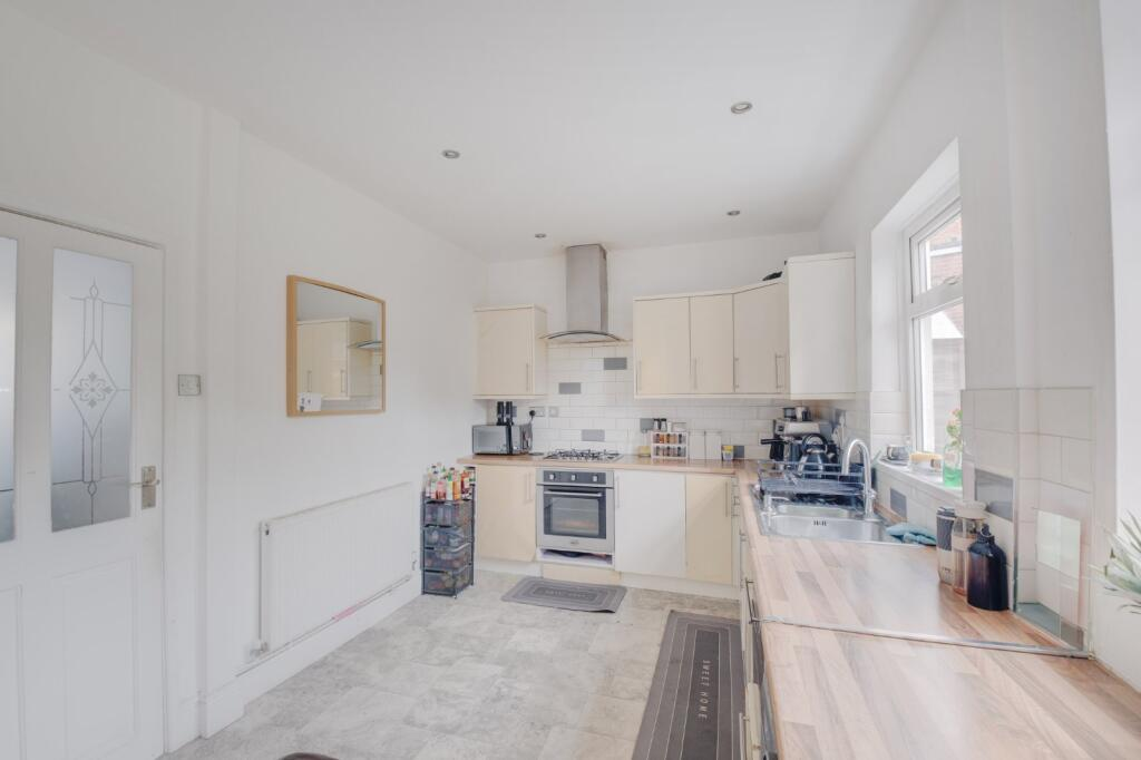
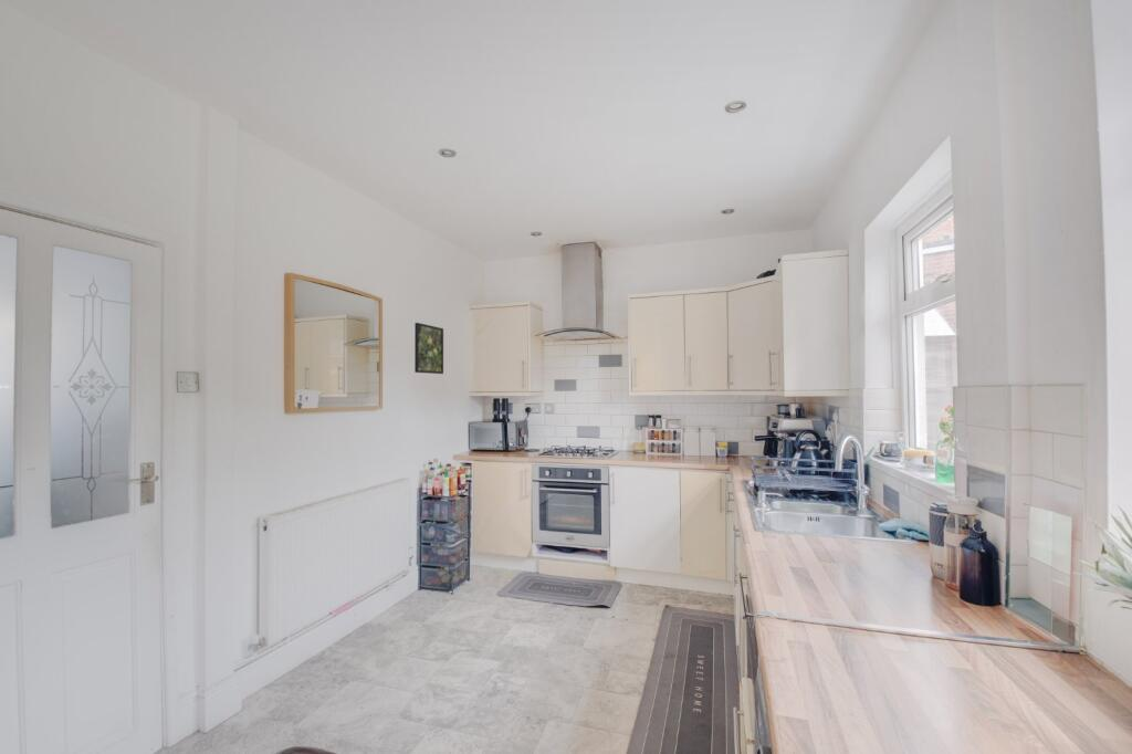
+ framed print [413,322,444,375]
